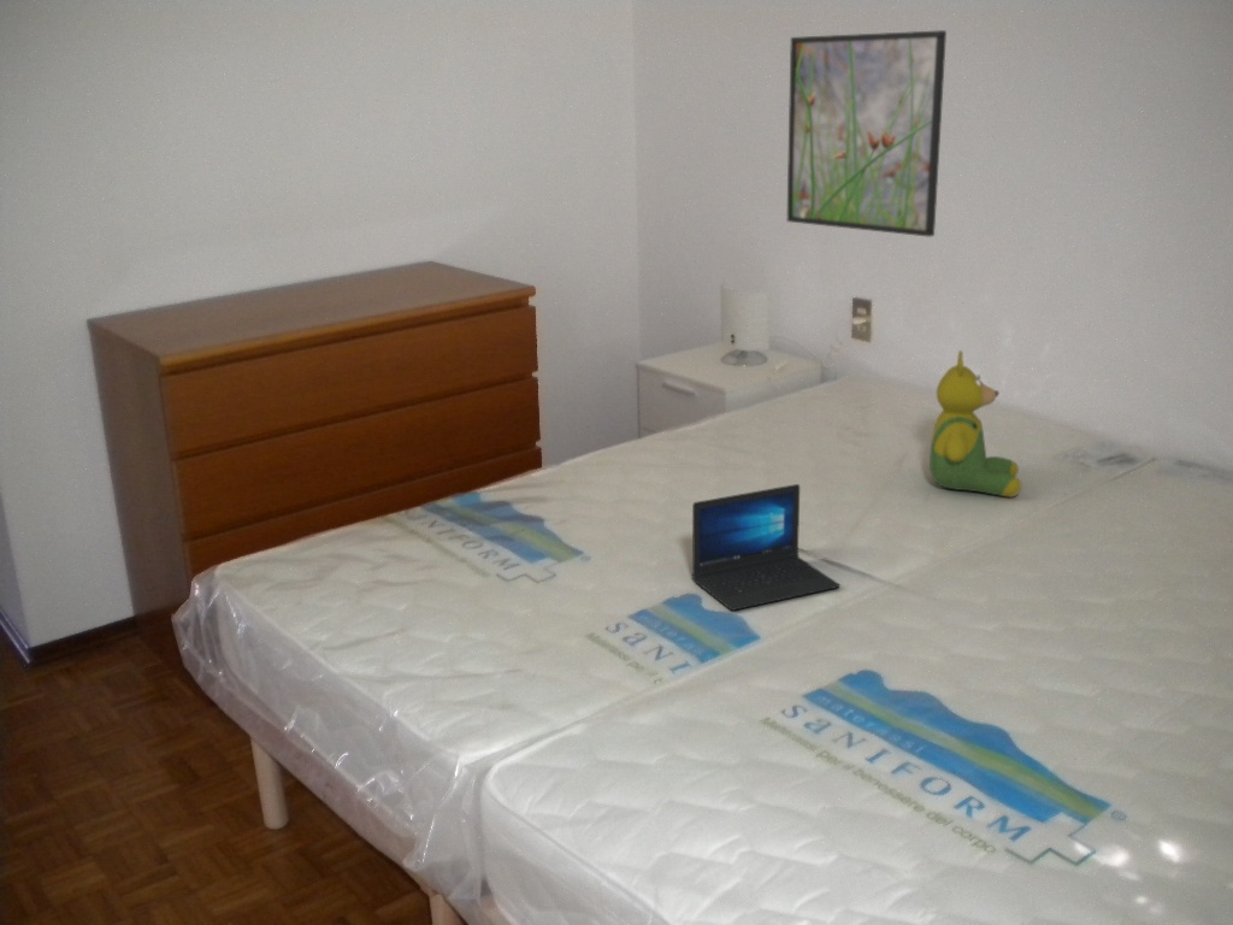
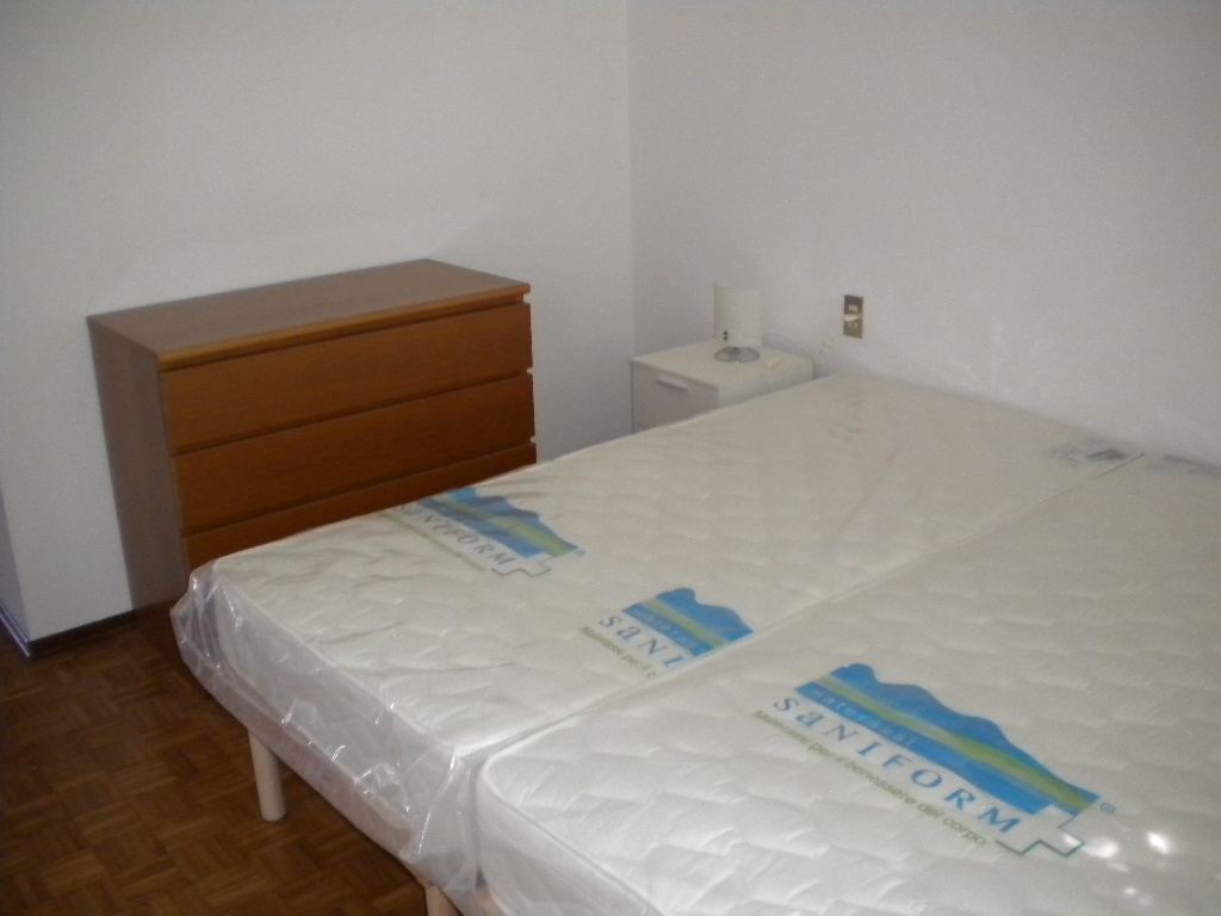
- laptop [691,483,842,612]
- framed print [786,29,948,238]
- teddy bear [928,349,1023,499]
